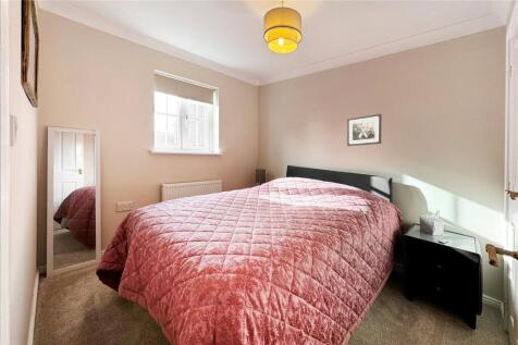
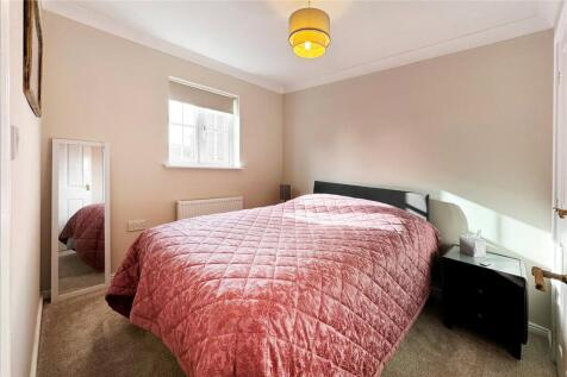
- wall art [346,113,382,147]
